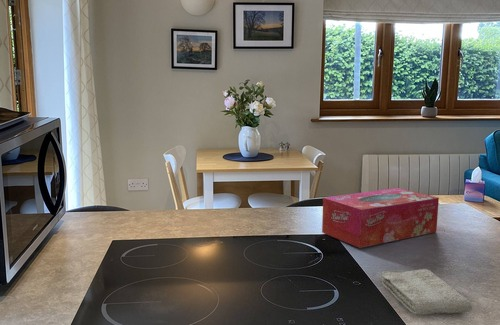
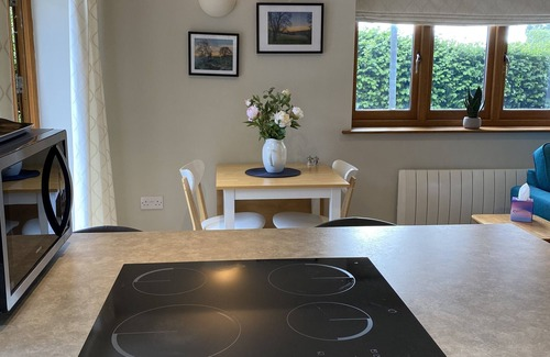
- washcloth [379,268,474,316]
- tissue box [321,187,440,249]
